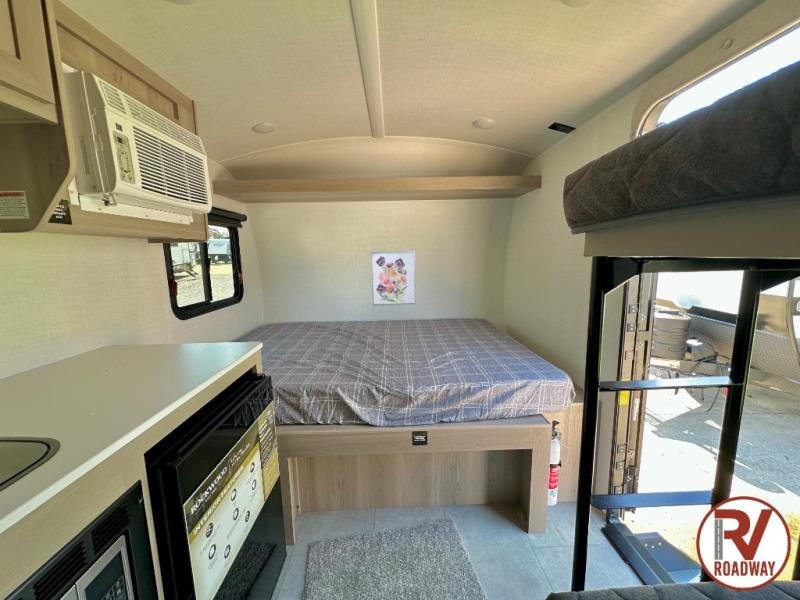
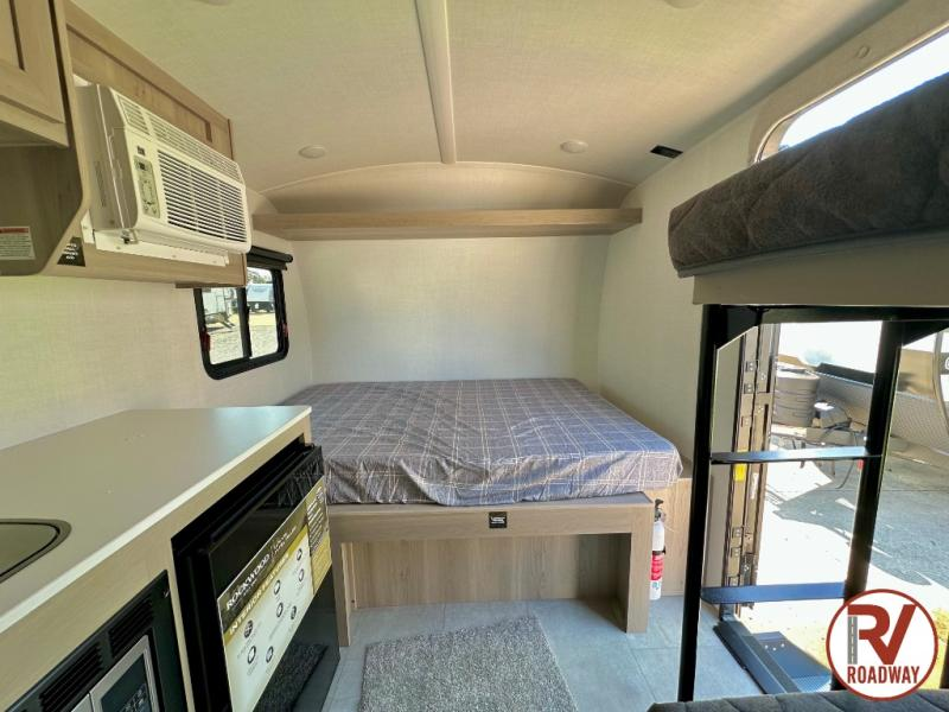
- wall art [370,250,417,307]
